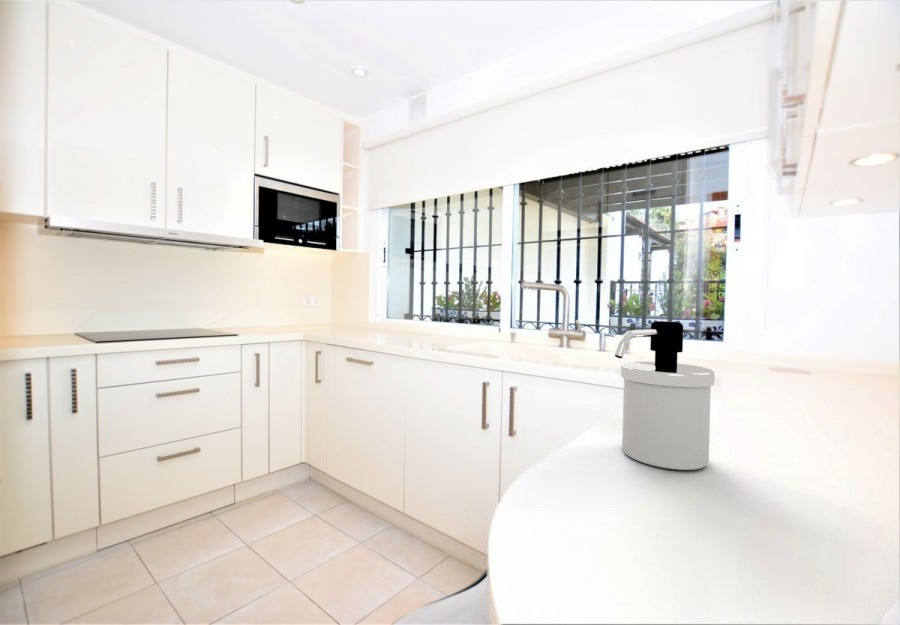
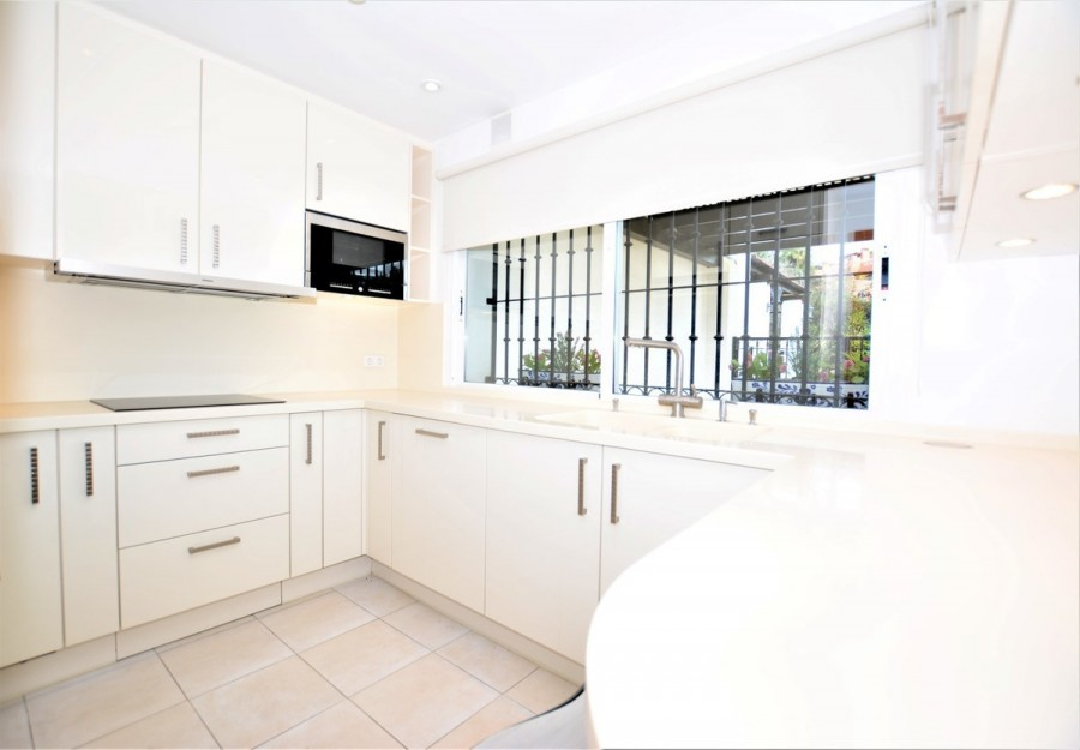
- soap dispenser [614,320,716,471]
